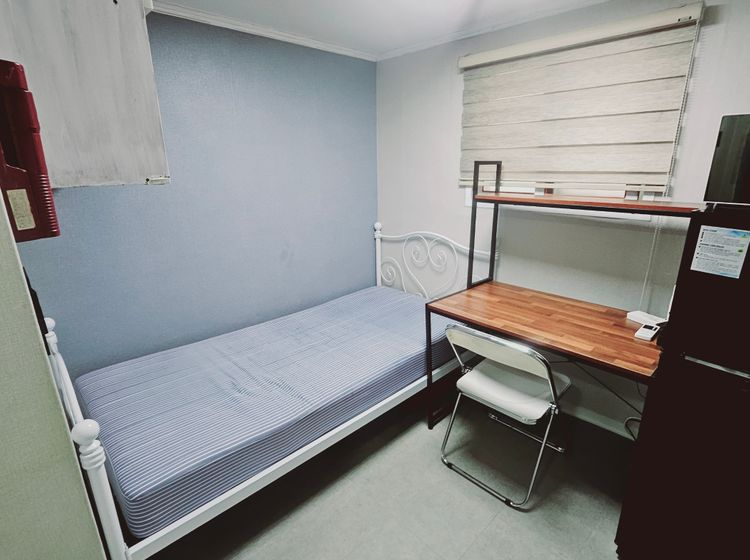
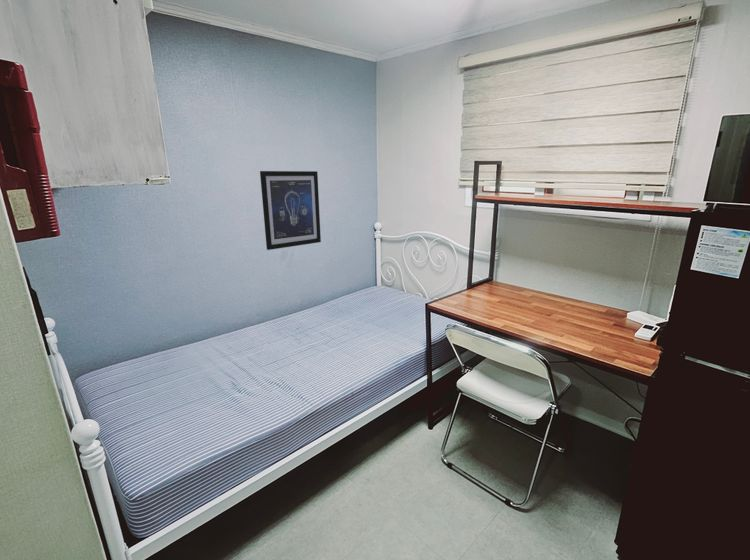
+ wall art [259,170,322,251]
